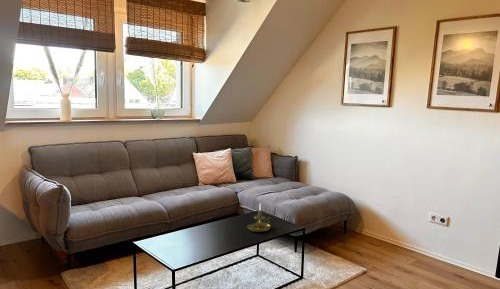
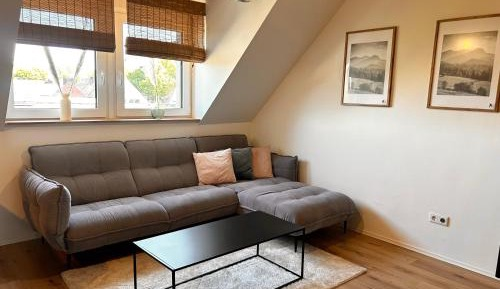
- candle holder [246,204,272,233]
